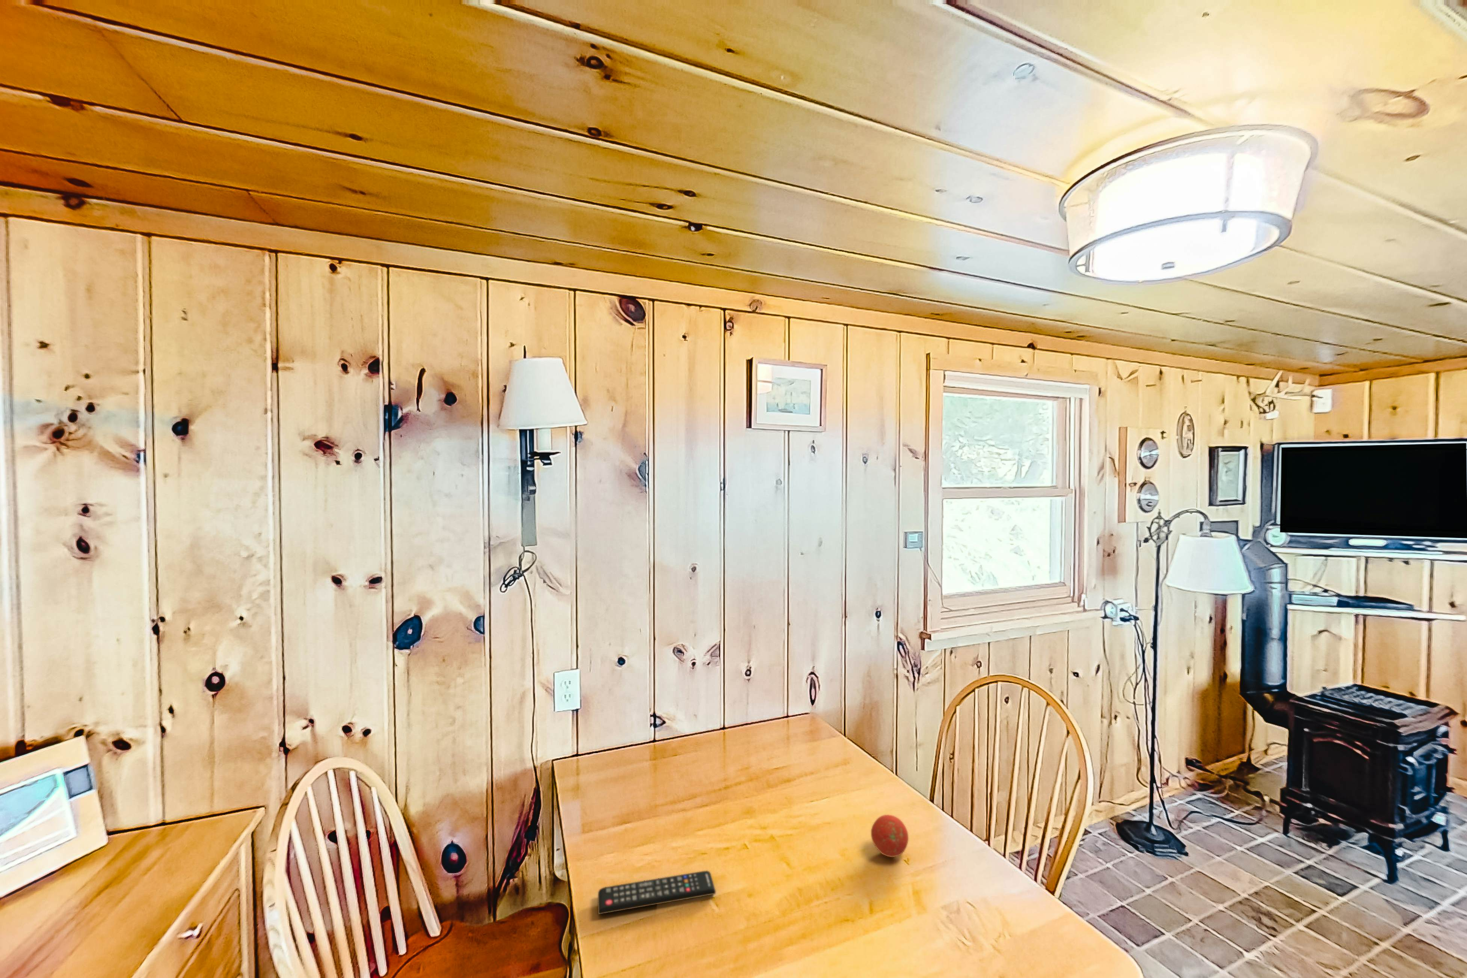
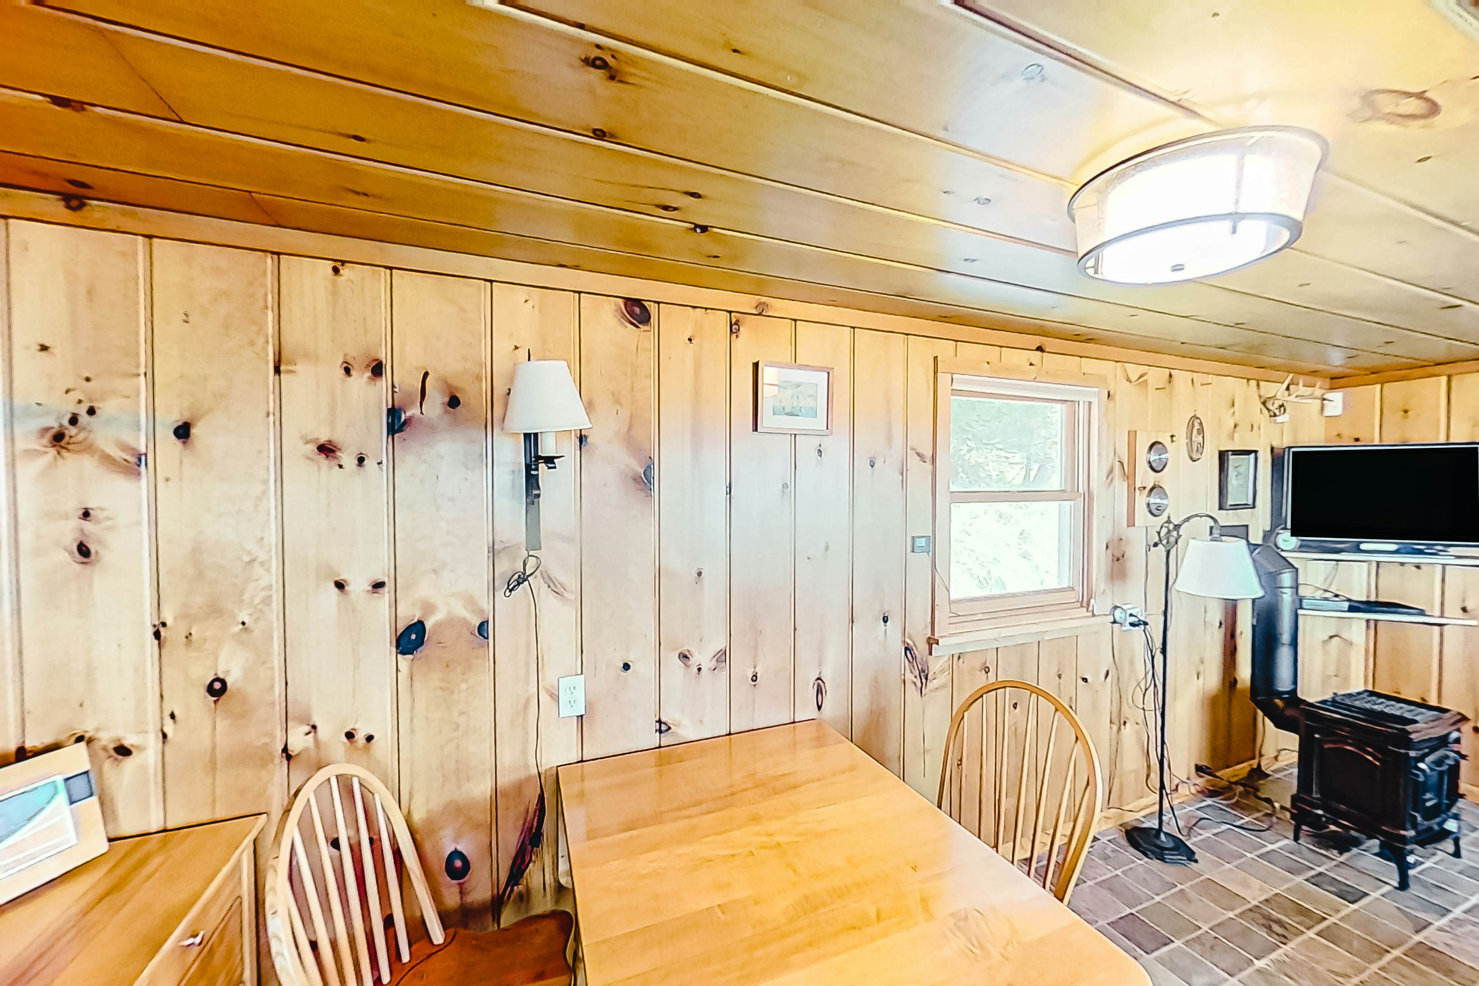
- remote control [597,870,716,915]
- fruit [871,814,909,858]
